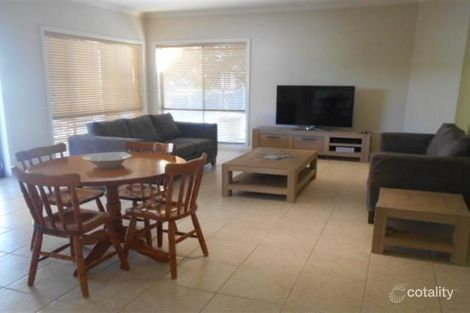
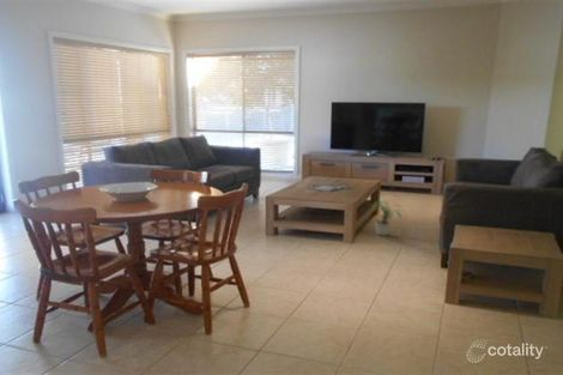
+ potted plant [371,200,408,236]
